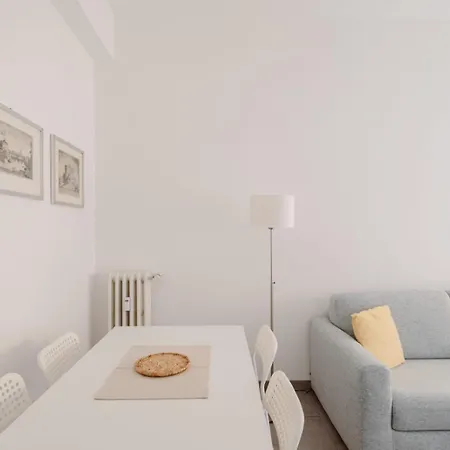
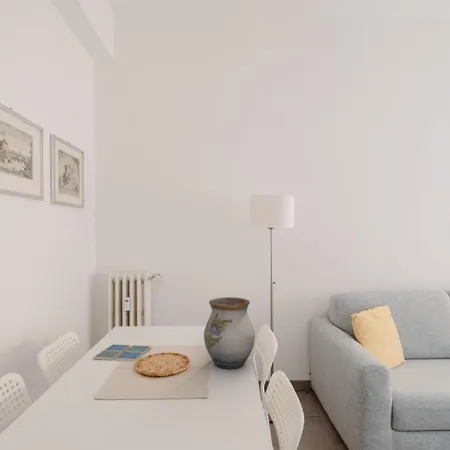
+ drink coaster [93,343,152,362]
+ vase [203,296,256,369]
